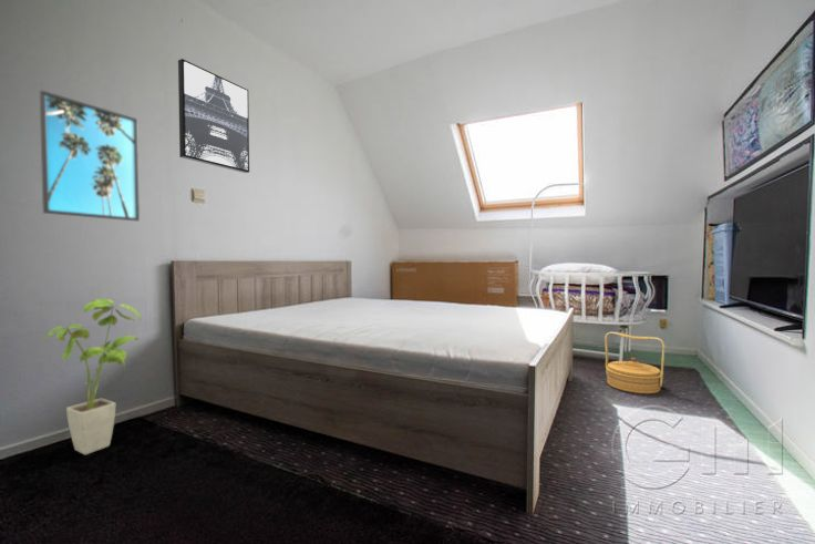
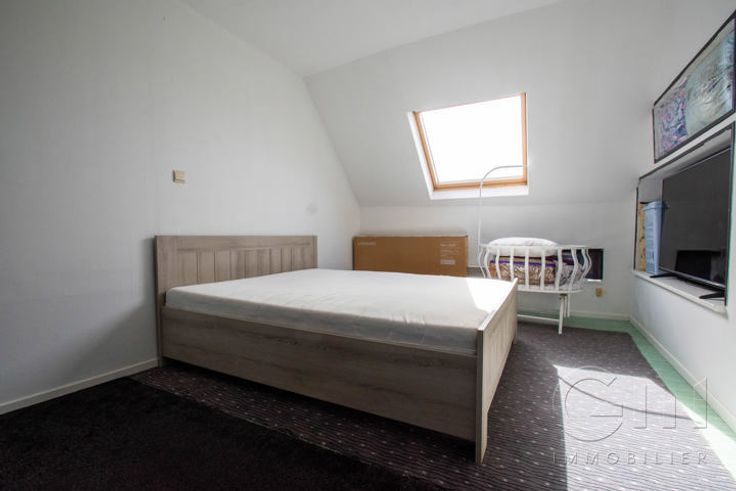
- basket [603,331,667,394]
- wall art [177,58,250,174]
- house plant [43,297,143,455]
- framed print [39,89,141,223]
